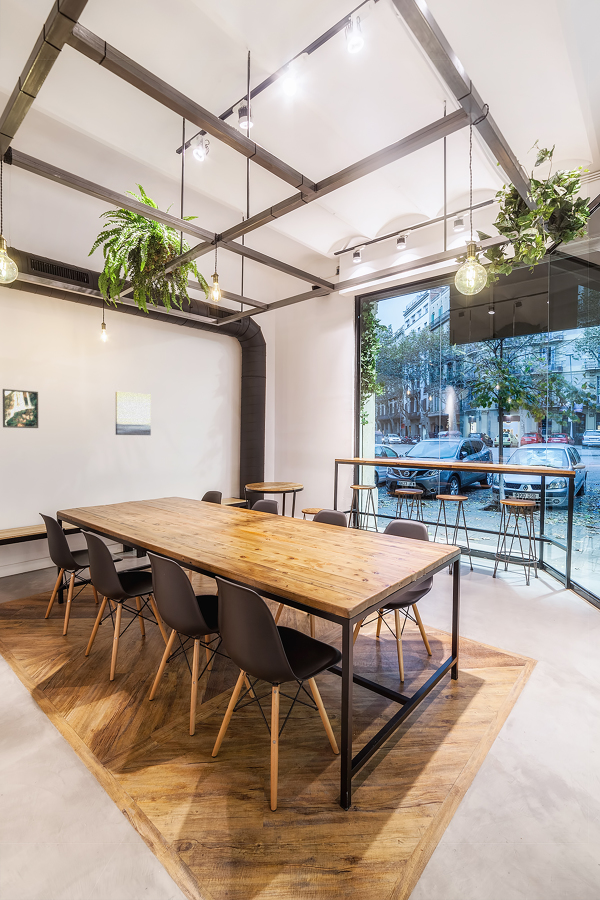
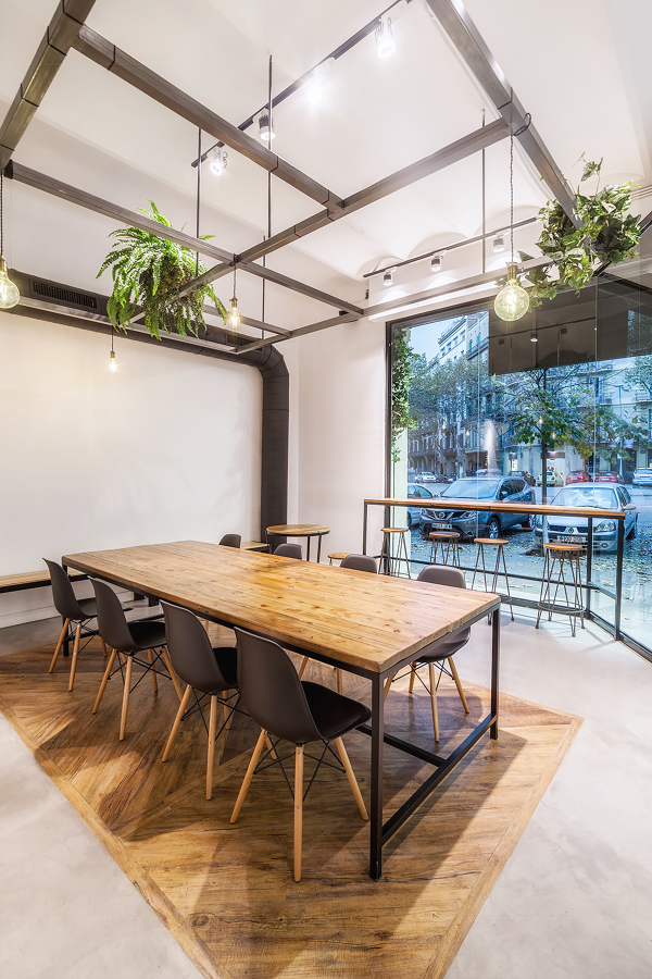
- wall art [115,391,152,436]
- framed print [2,388,39,429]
